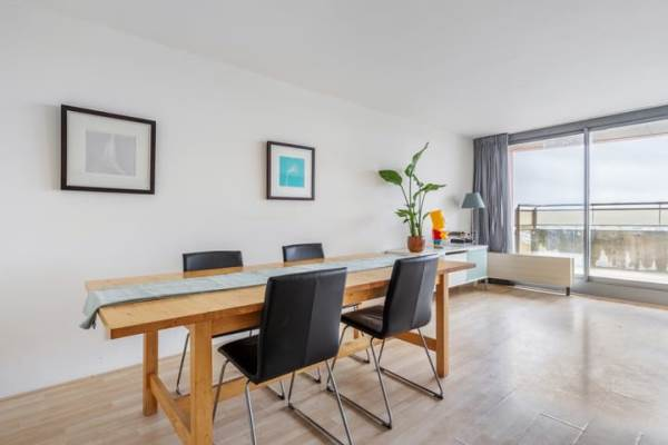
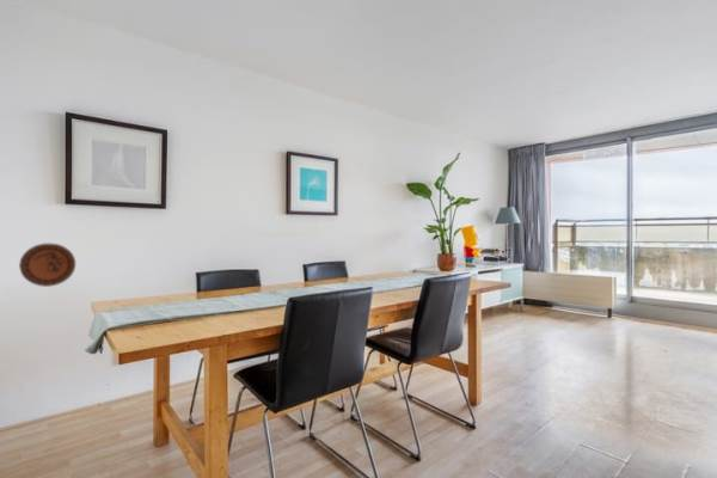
+ decorative plate [18,243,76,288]
